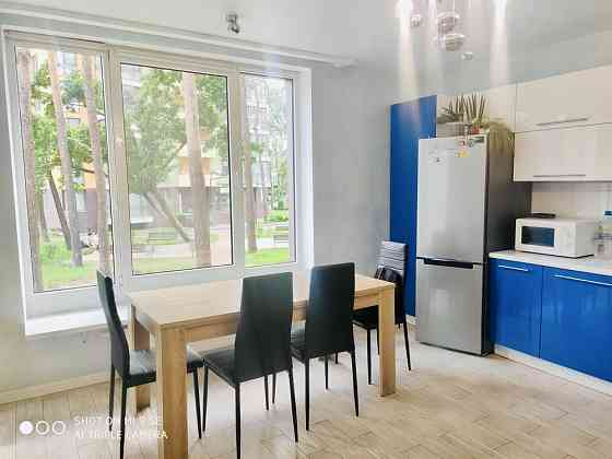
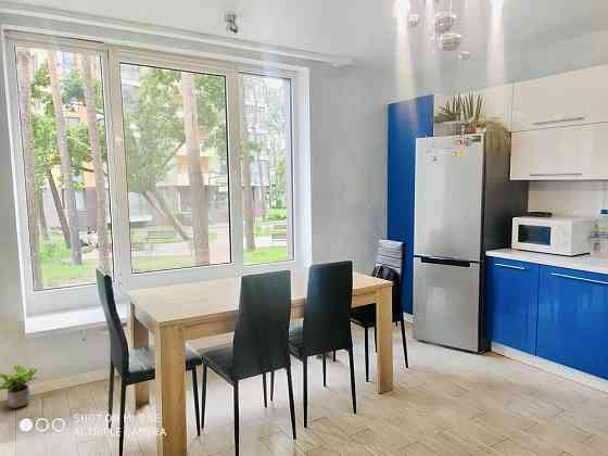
+ potted plant [0,365,38,409]
